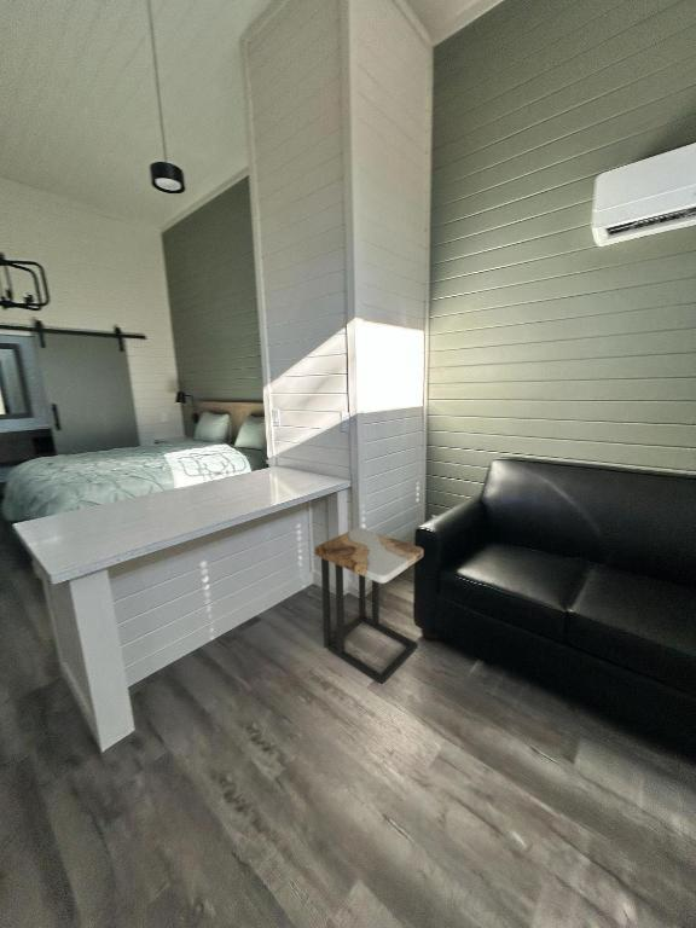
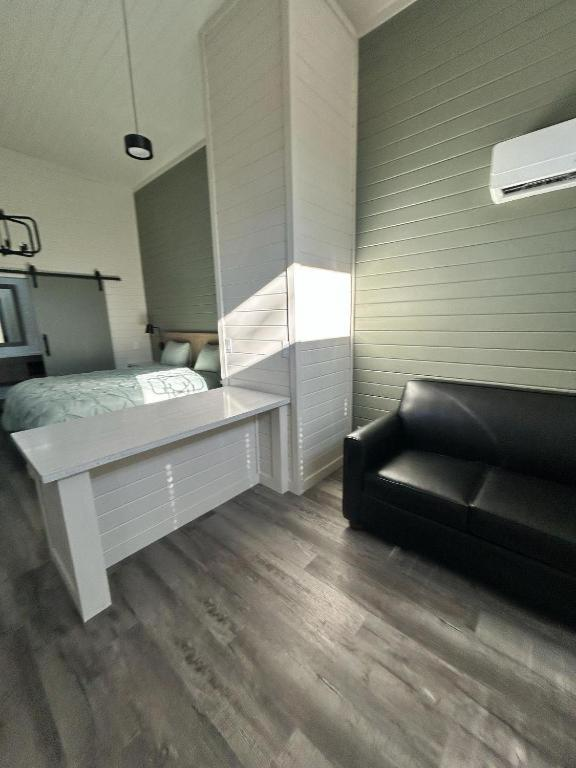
- side table [314,527,425,686]
